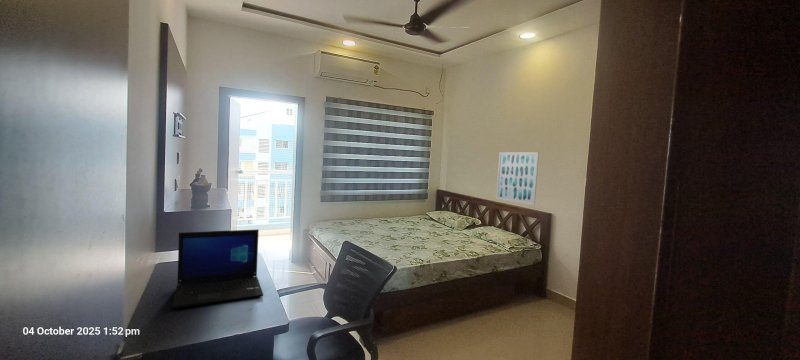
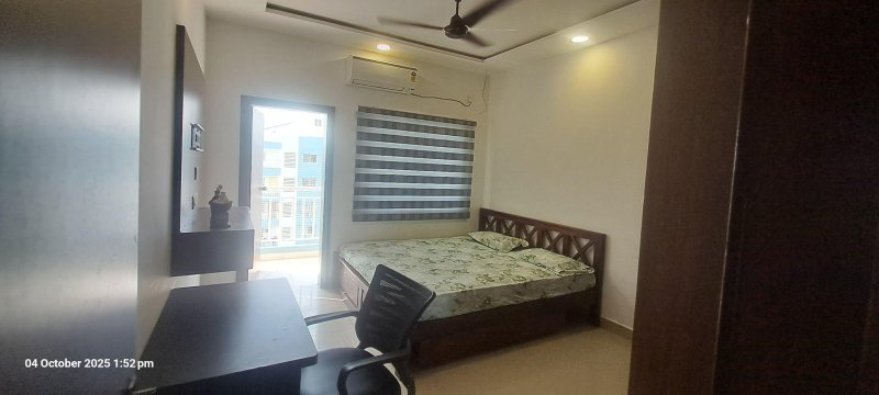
- wall art [495,151,540,206]
- laptop [171,228,264,309]
